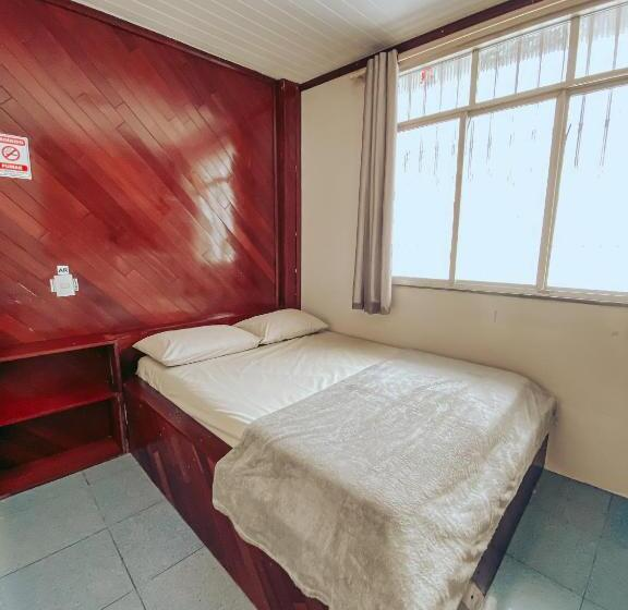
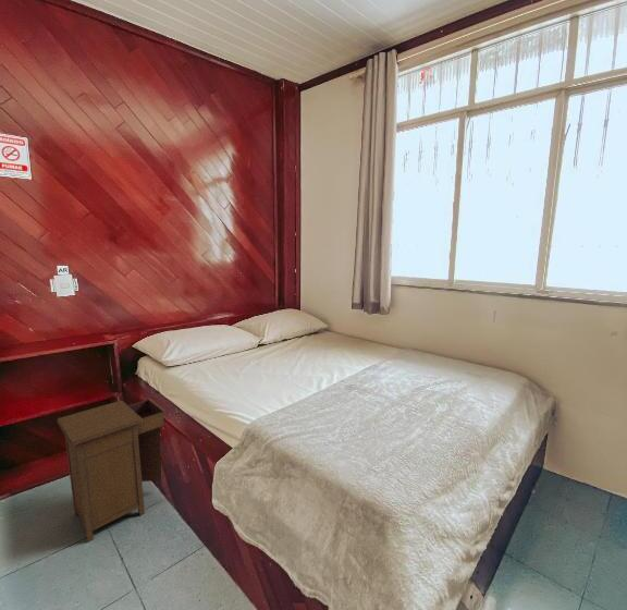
+ nightstand [56,396,167,544]
